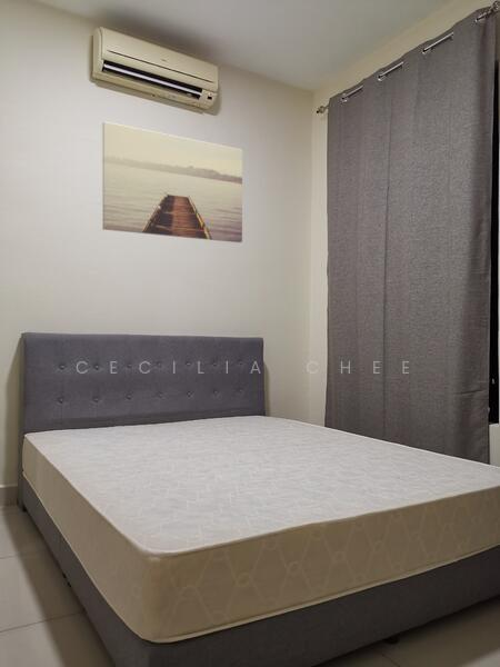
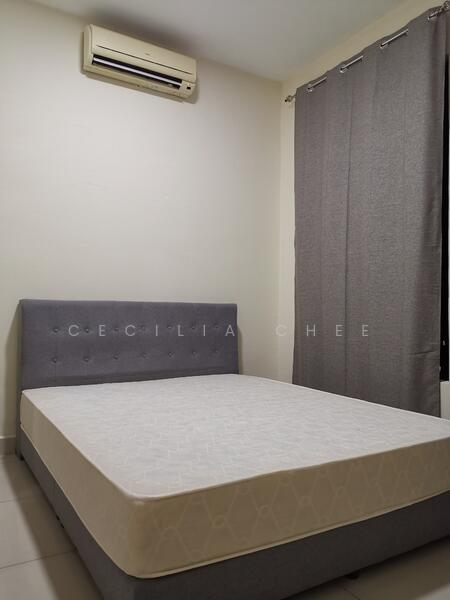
- wall art [101,120,243,243]
